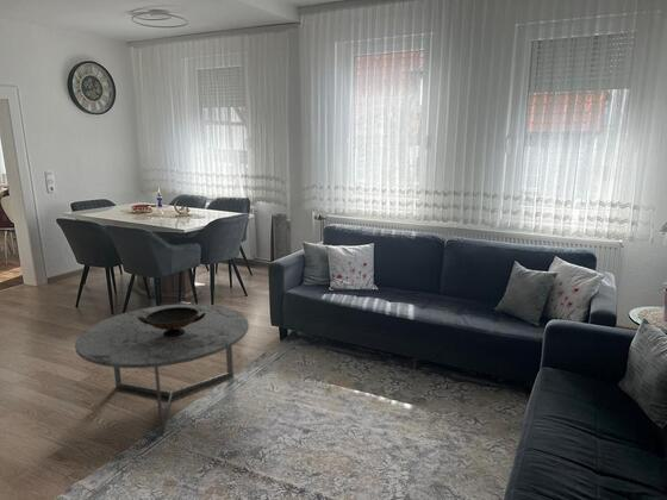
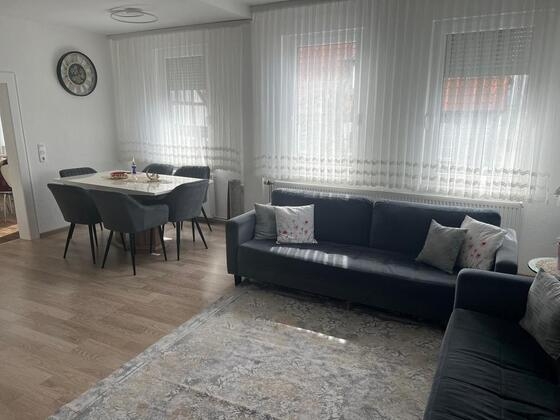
- decorative bowl [138,307,206,337]
- coffee table [74,302,250,437]
